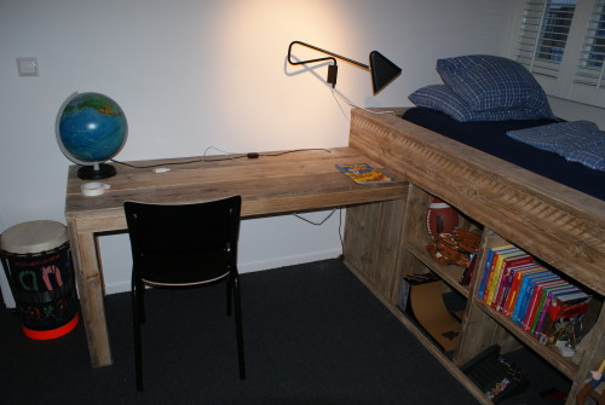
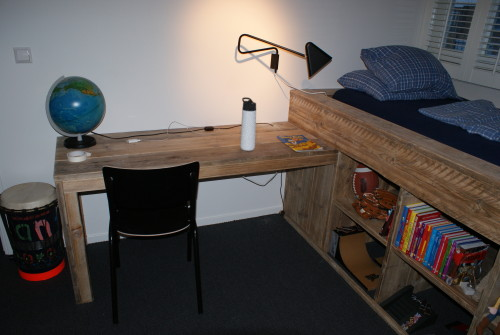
+ thermos bottle [239,96,257,152]
